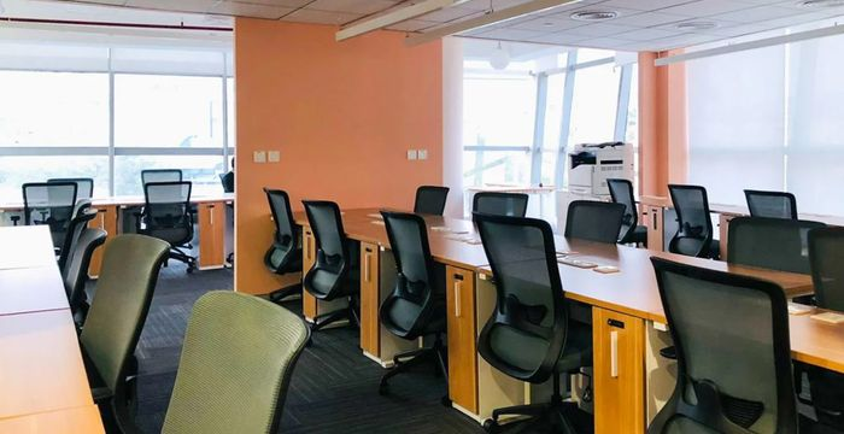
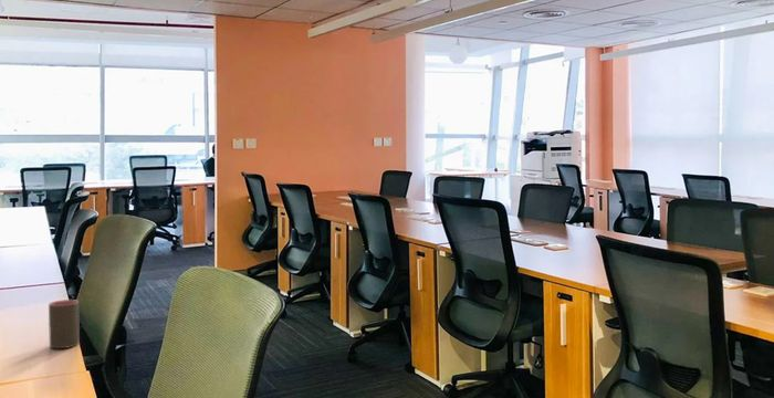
+ cup [48,298,81,349]
